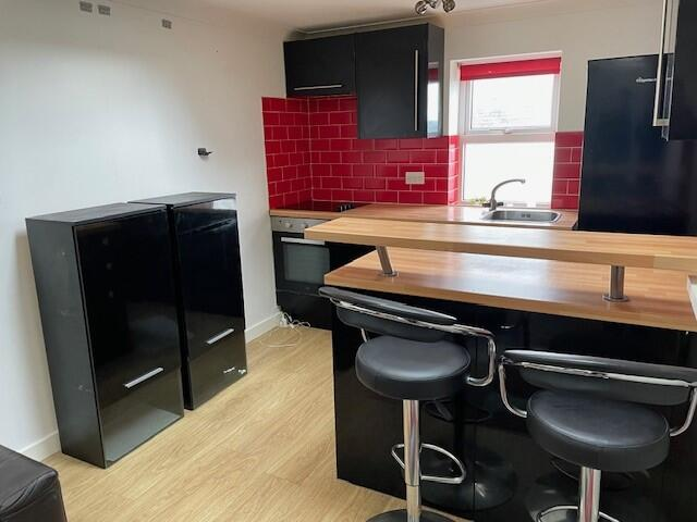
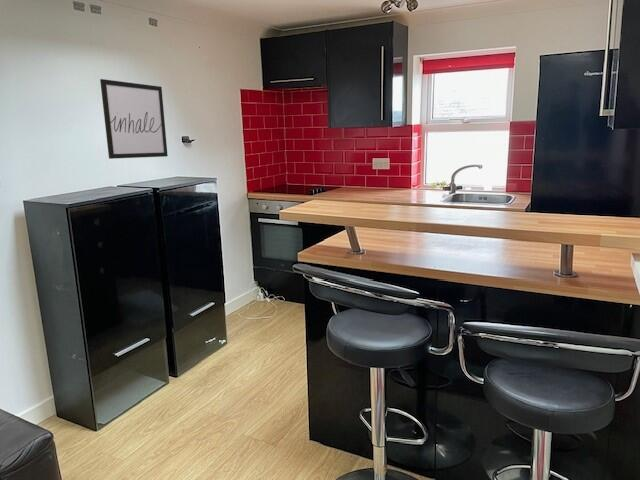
+ wall art [99,78,169,160]
